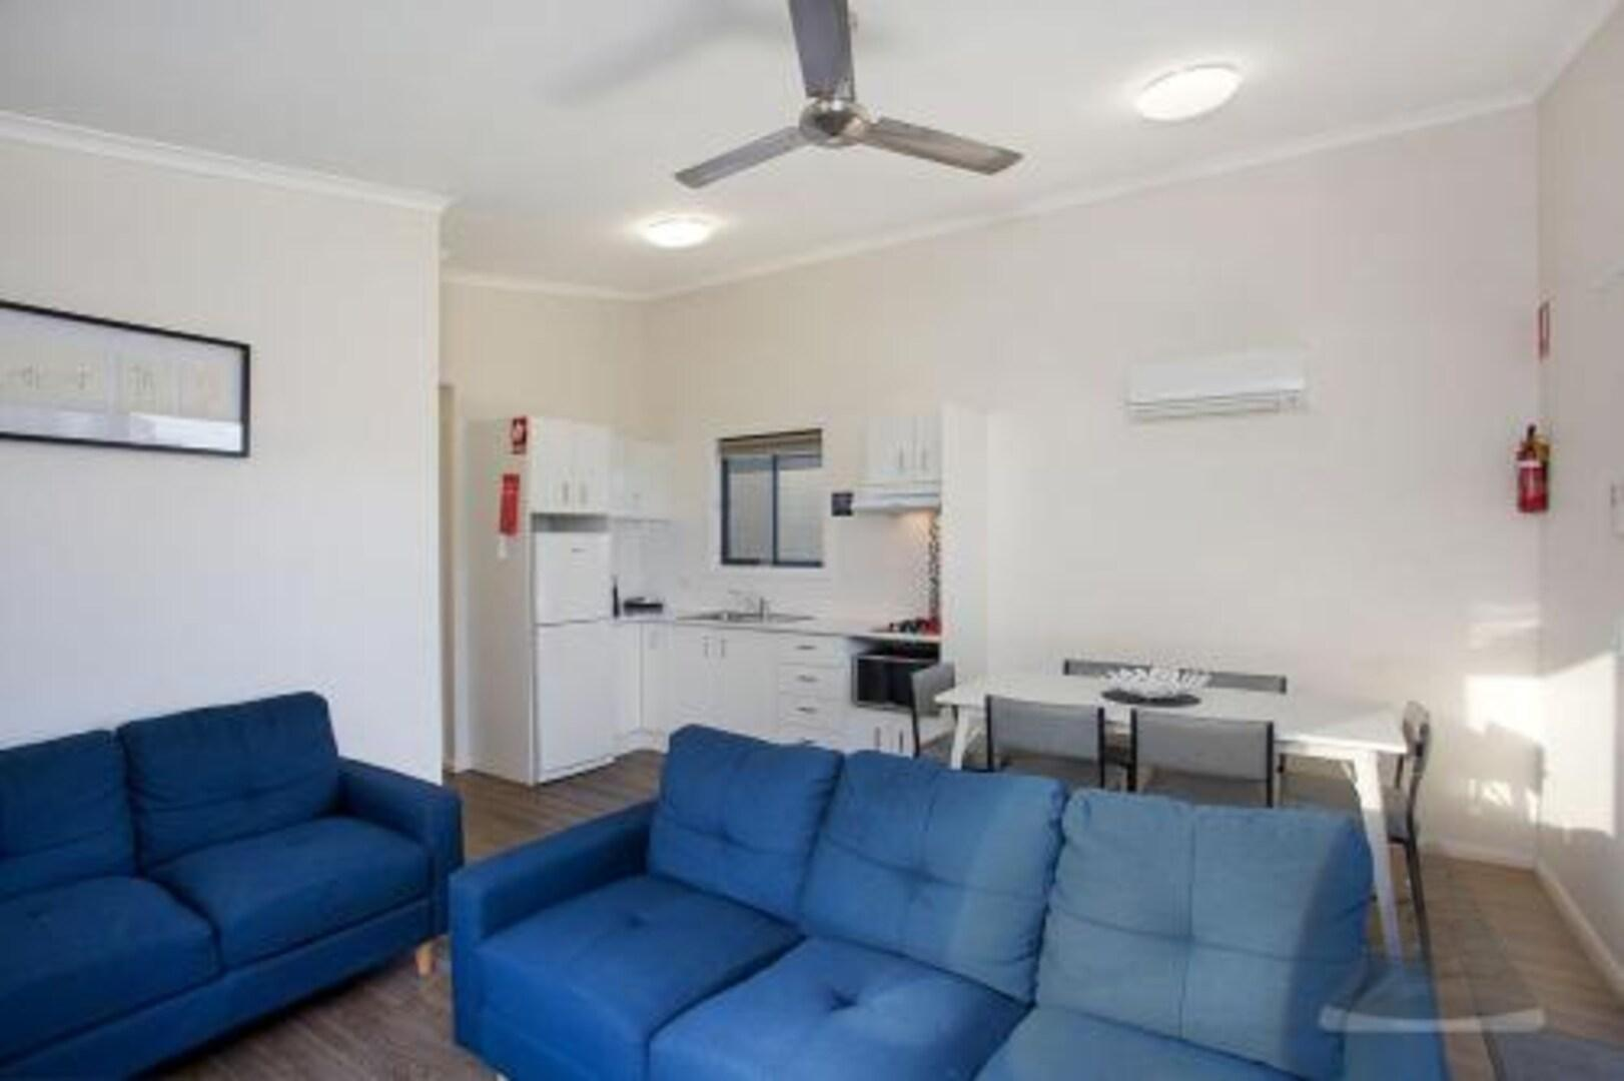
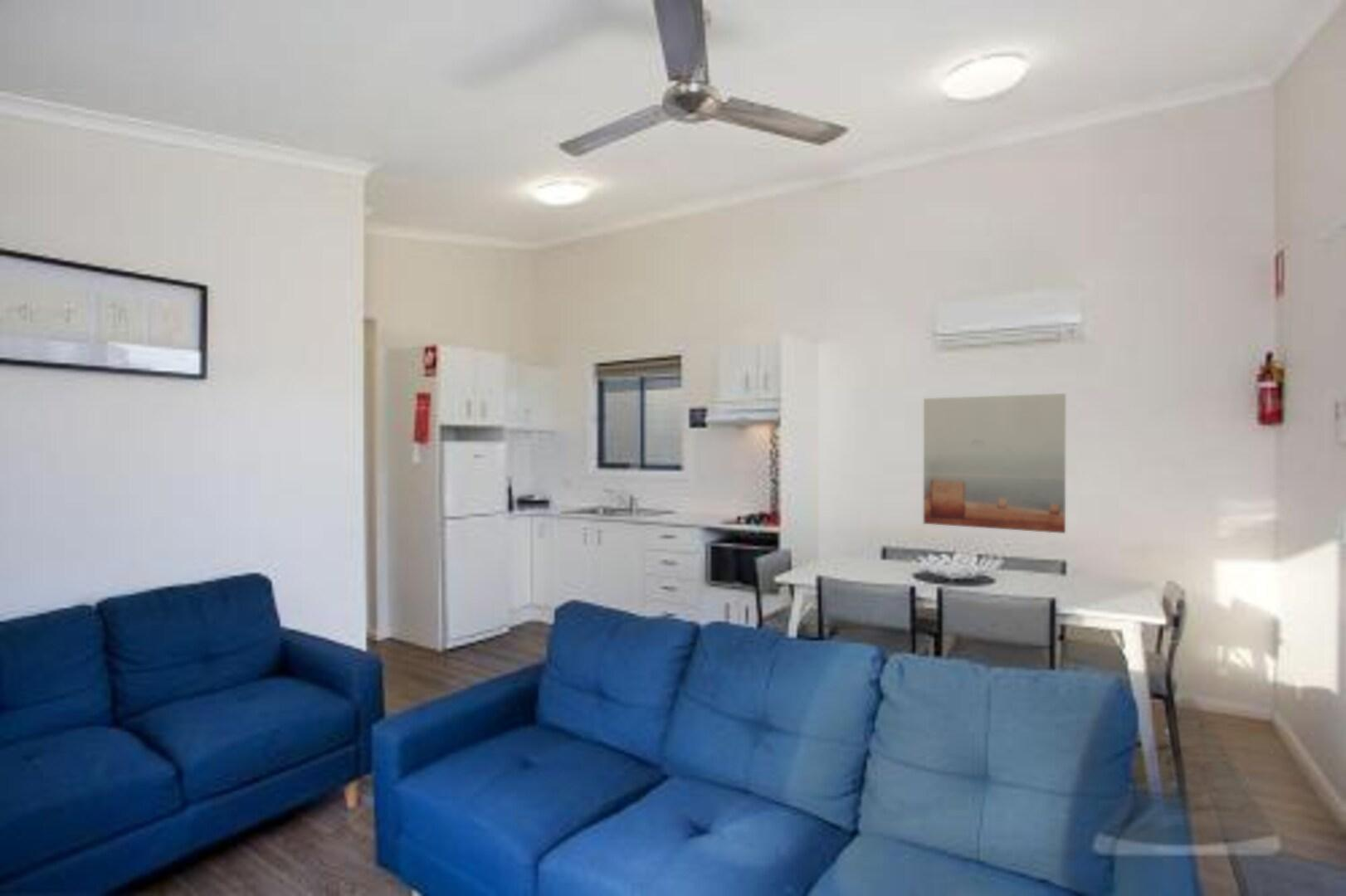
+ wall art [923,392,1067,534]
